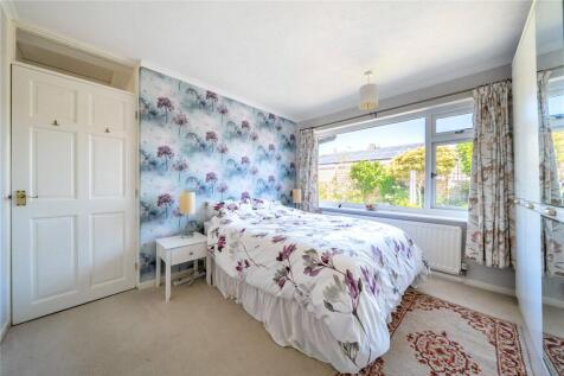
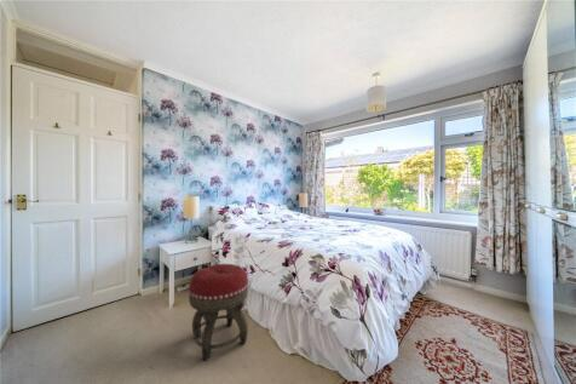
+ footstool [188,263,249,362]
